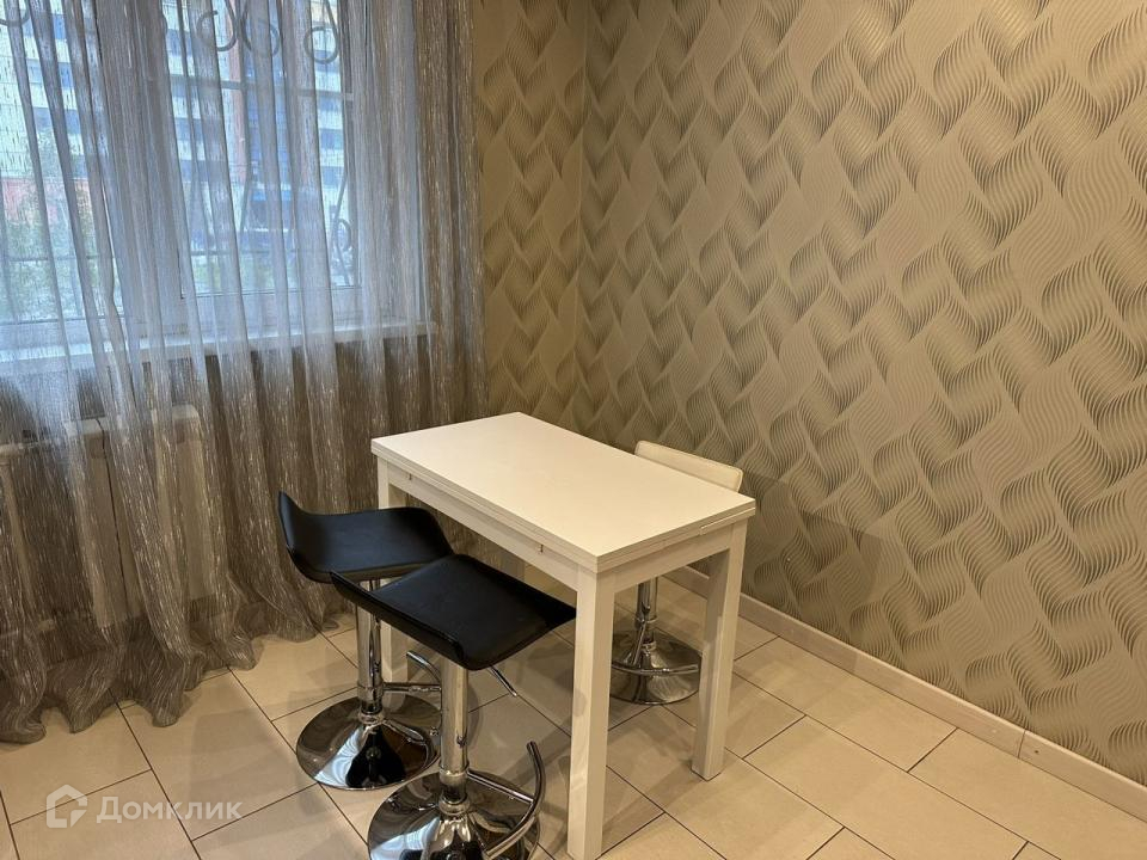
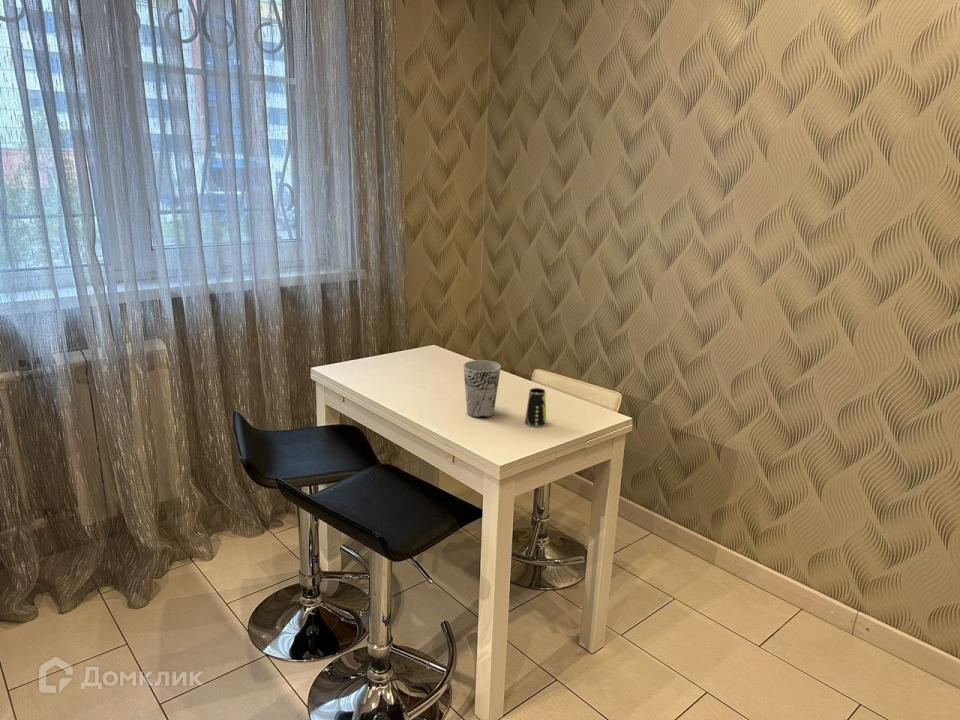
+ cup [463,359,502,419]
+ cup [524,387,547,428]
